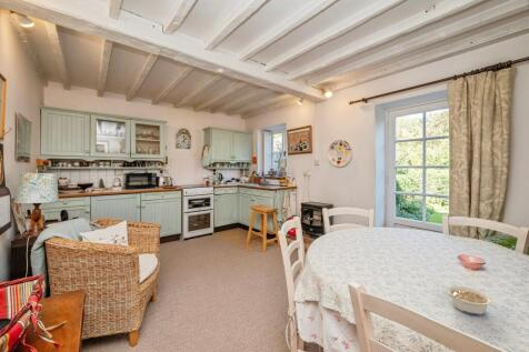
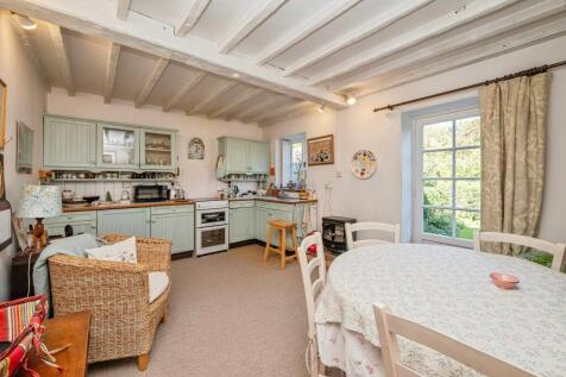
- legume [446,284,493,316]
